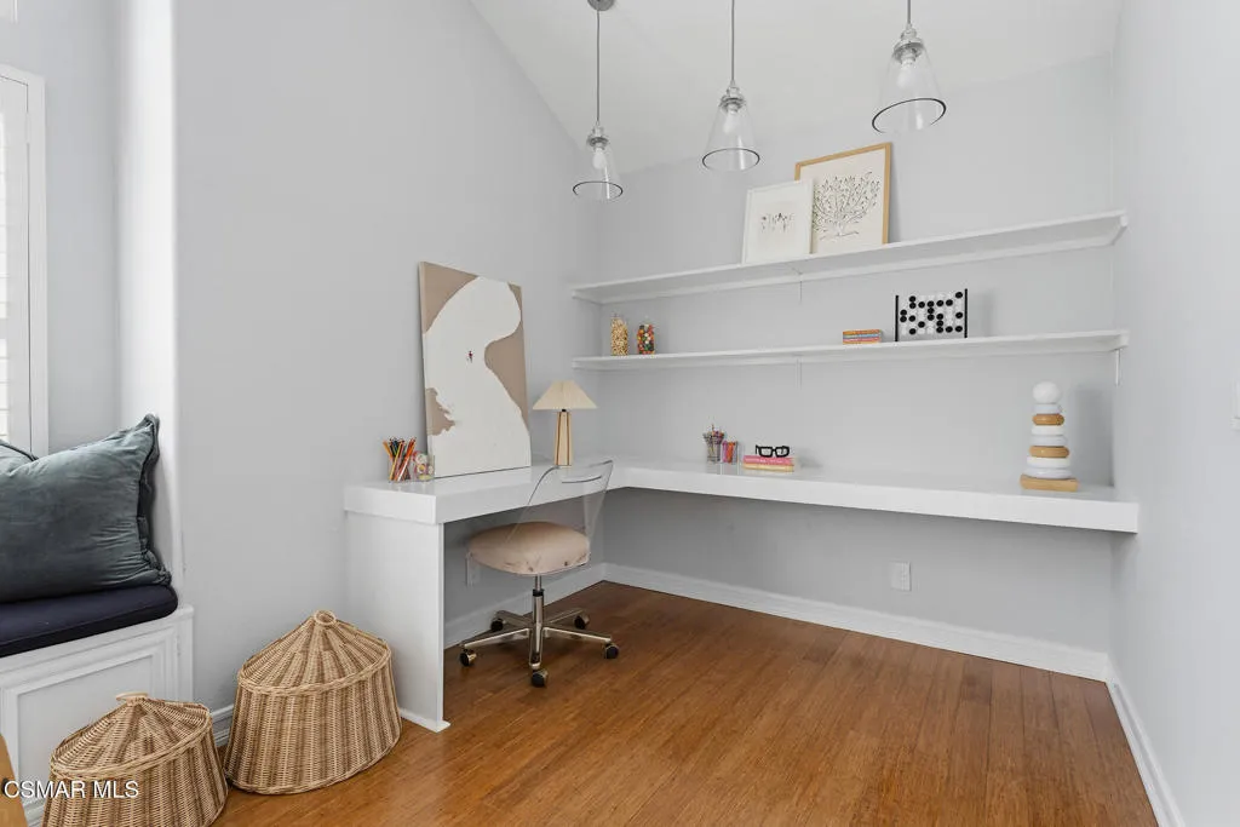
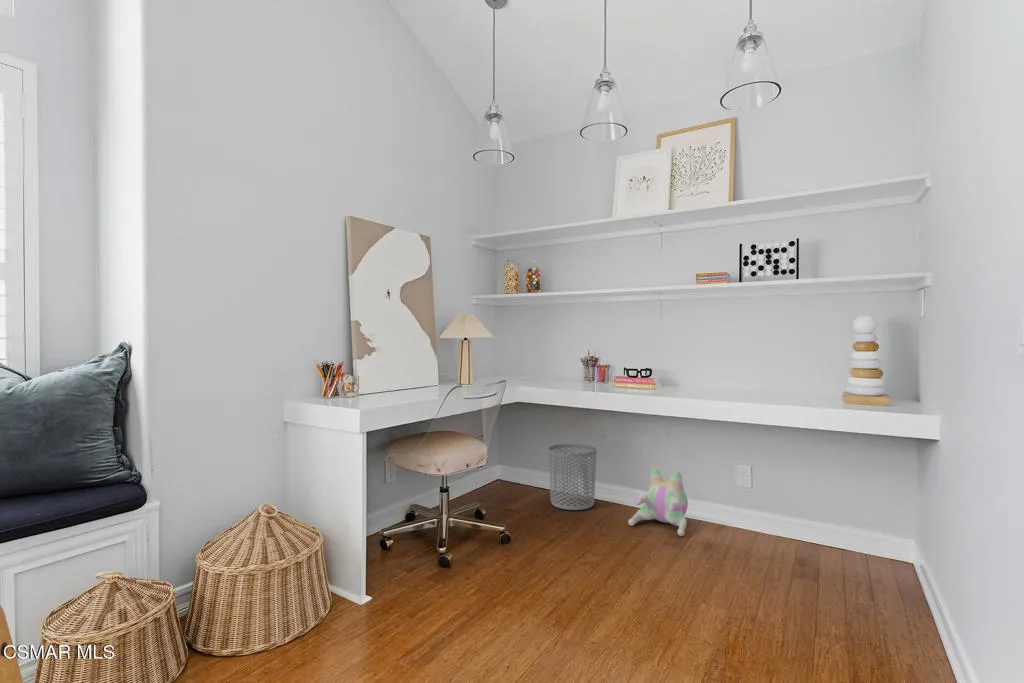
+ plush toy [627,467,689,537]
+ waste bin [548,443,598,511]
